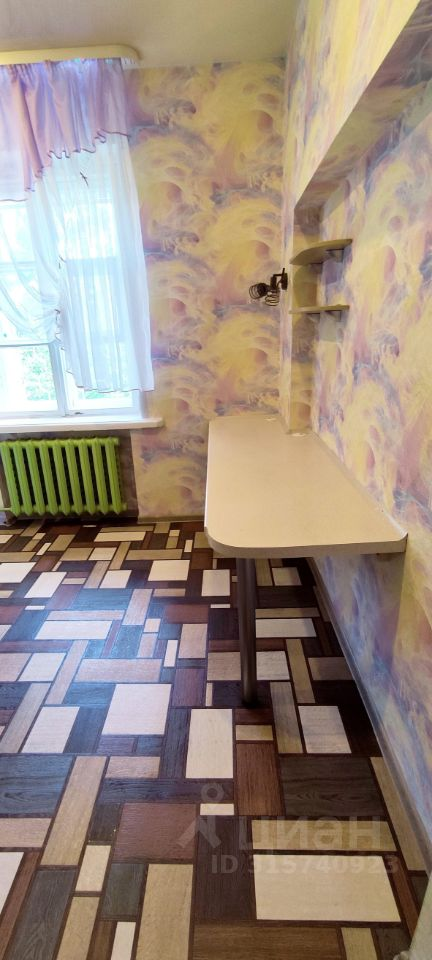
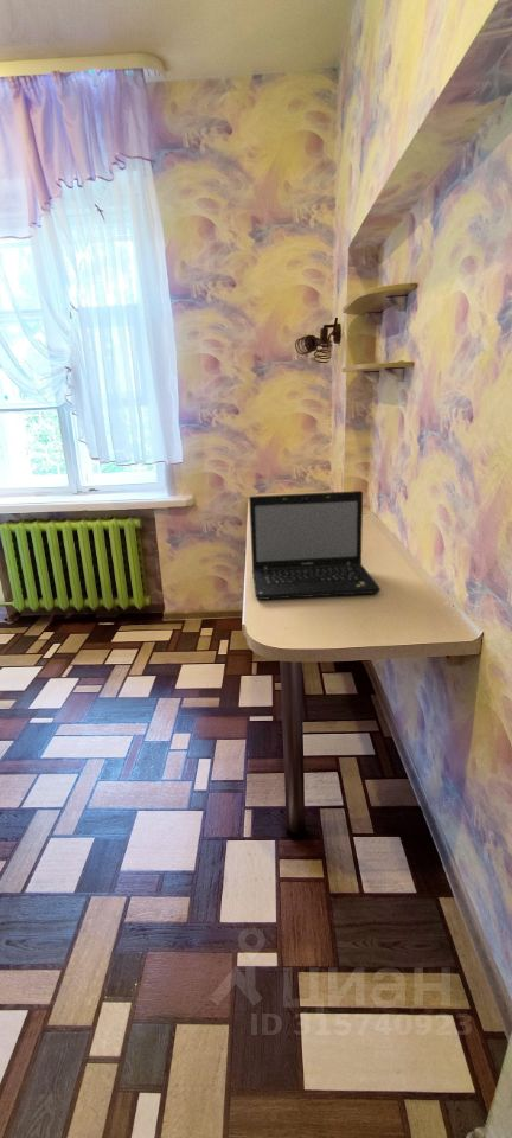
+ laptop [248,490,382,601]
